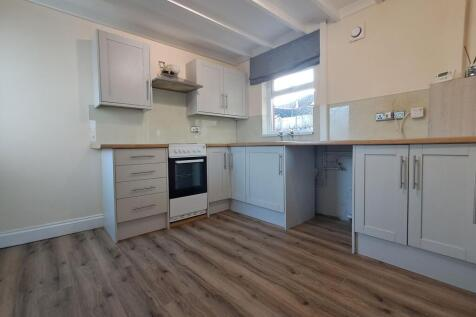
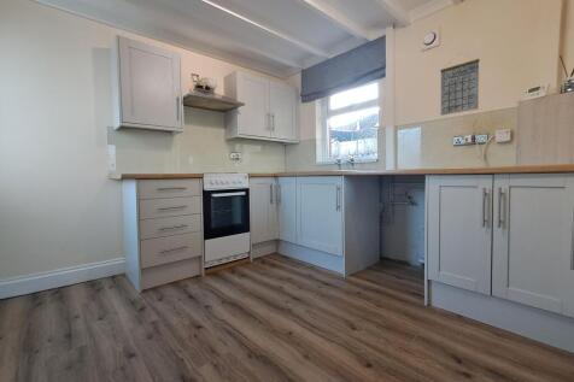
+ calendar [439,52,481,117]
